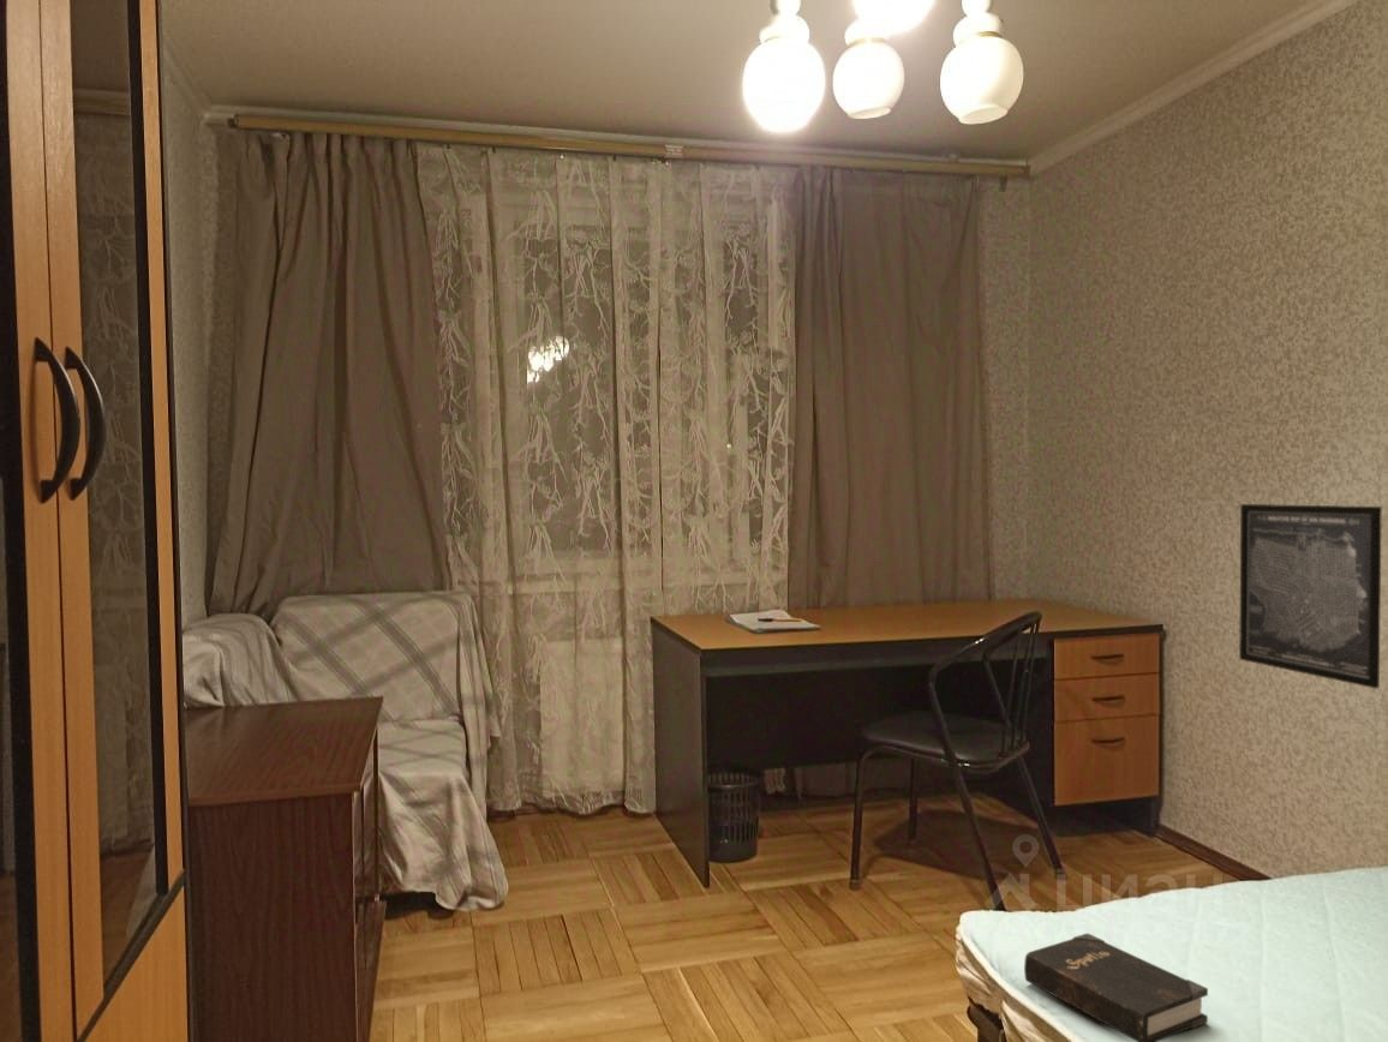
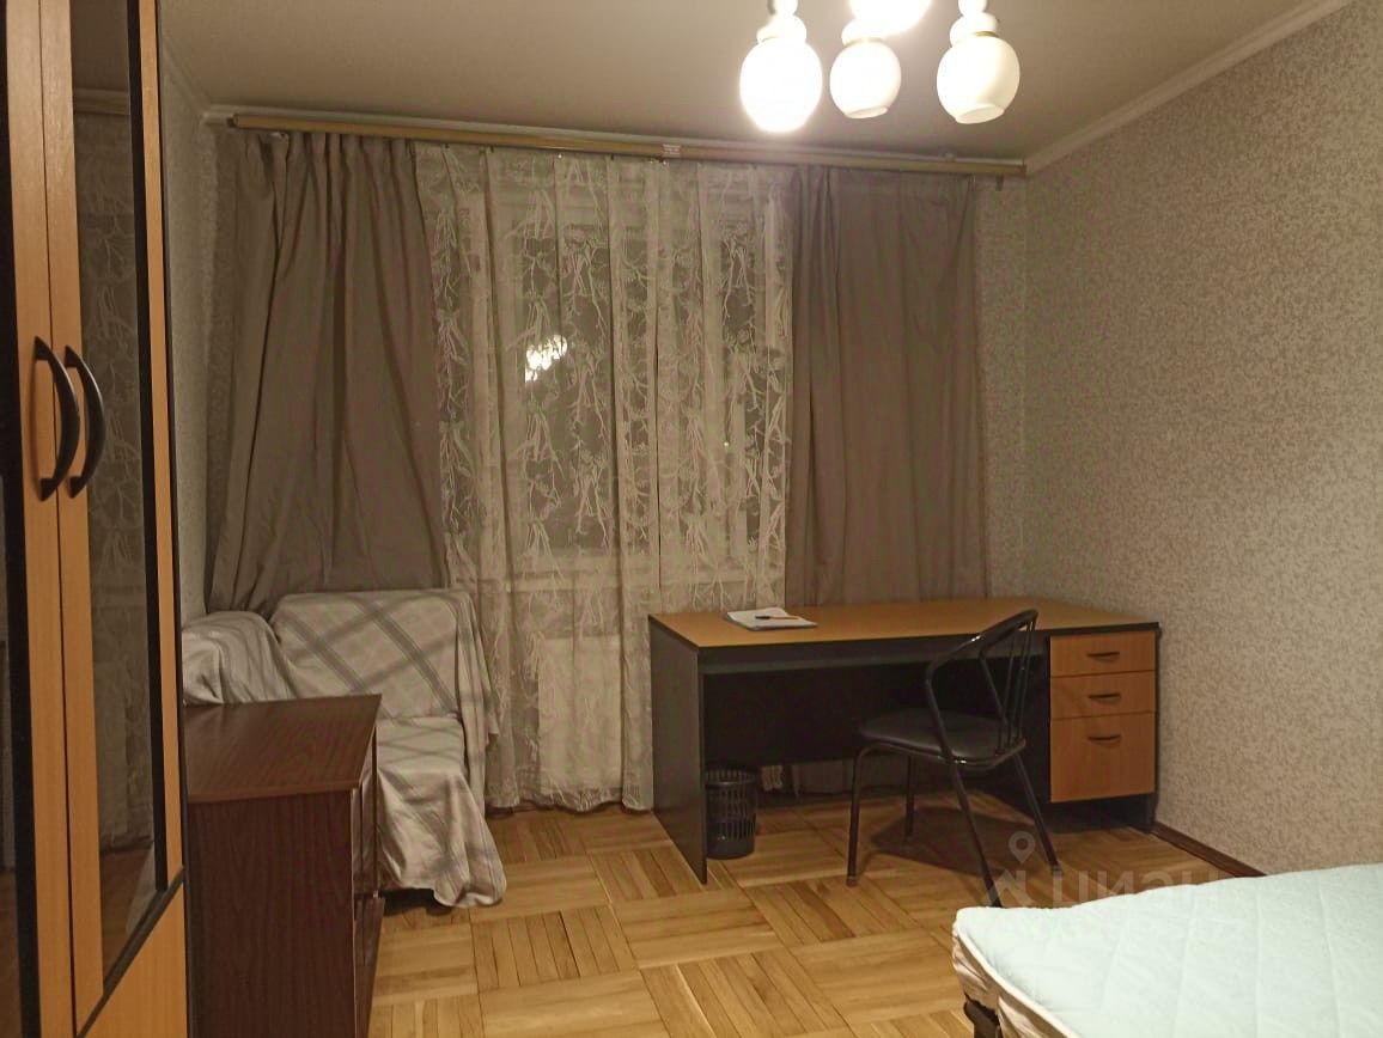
- hardback book [1023,932,1209,1042]
- wall art [1238,503,1383,689]
